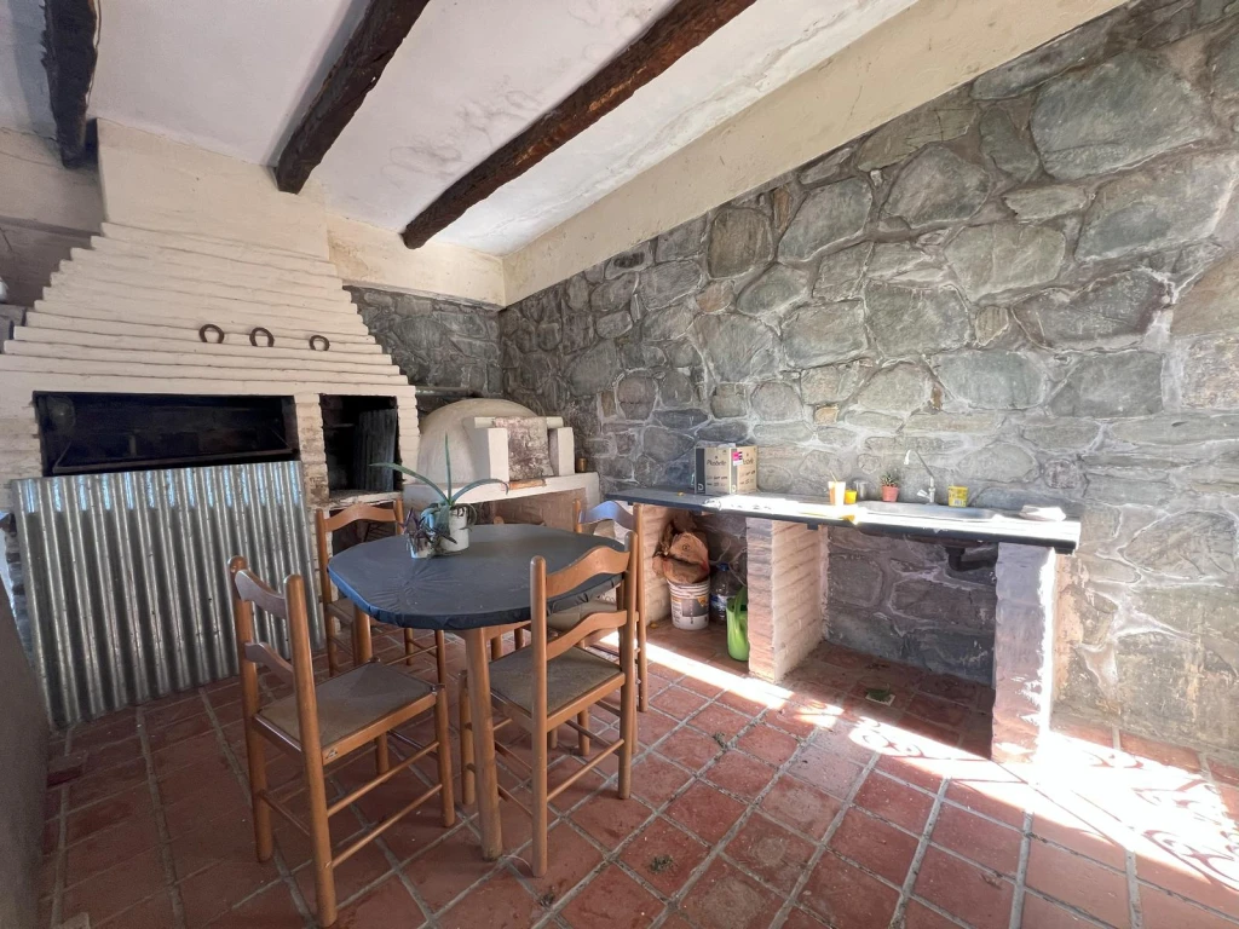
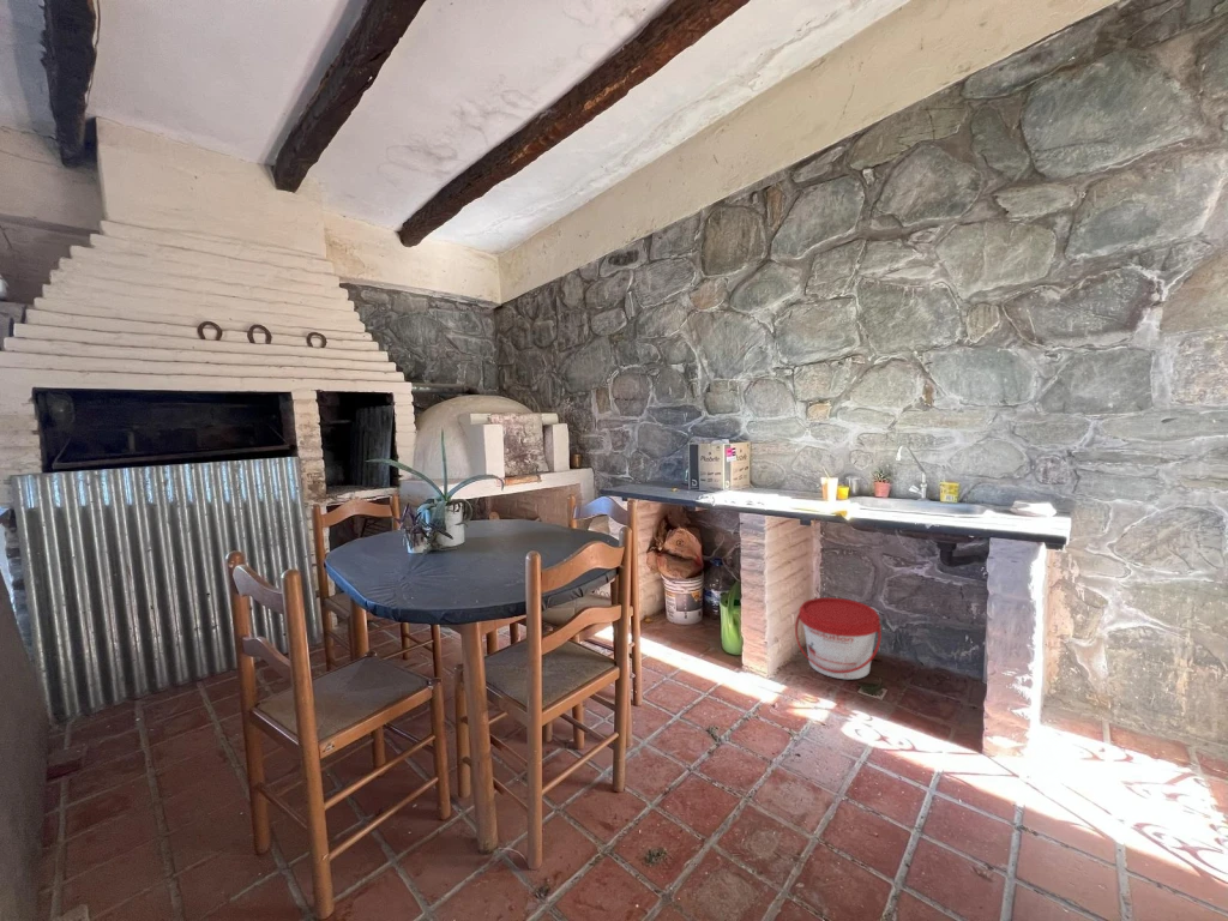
+ bucket [794,597,881,680]
